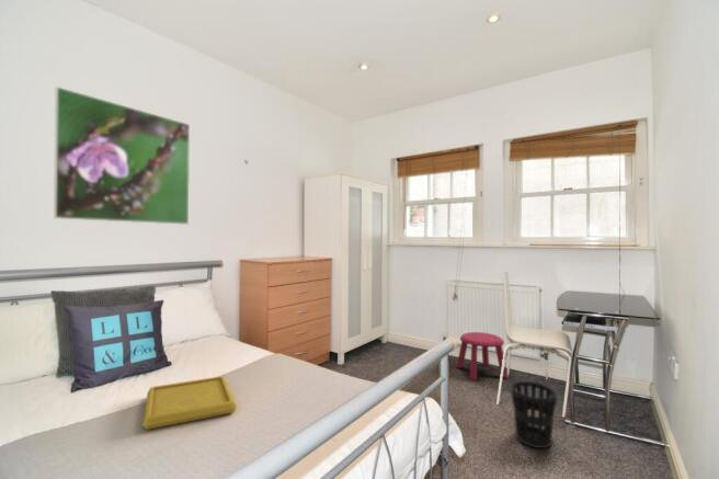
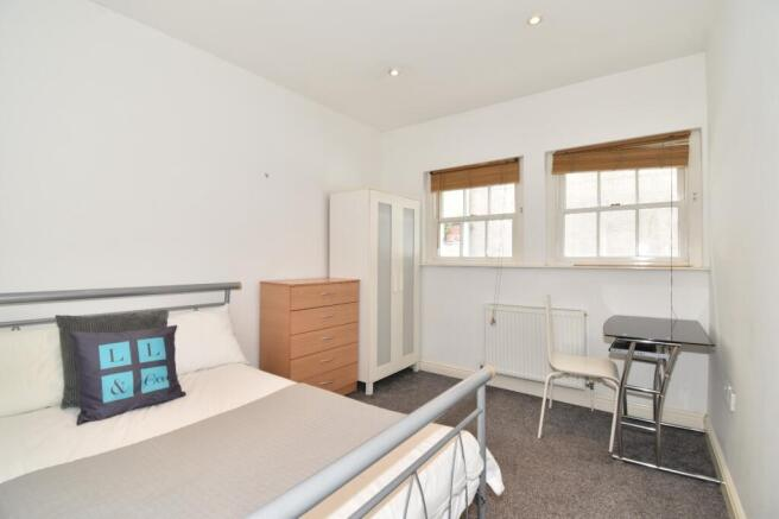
- wastebasket [510,380,558,449]
- stool [456,331,510,381]
- serving tray [141,375,238,431]
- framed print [53,85,191,226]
